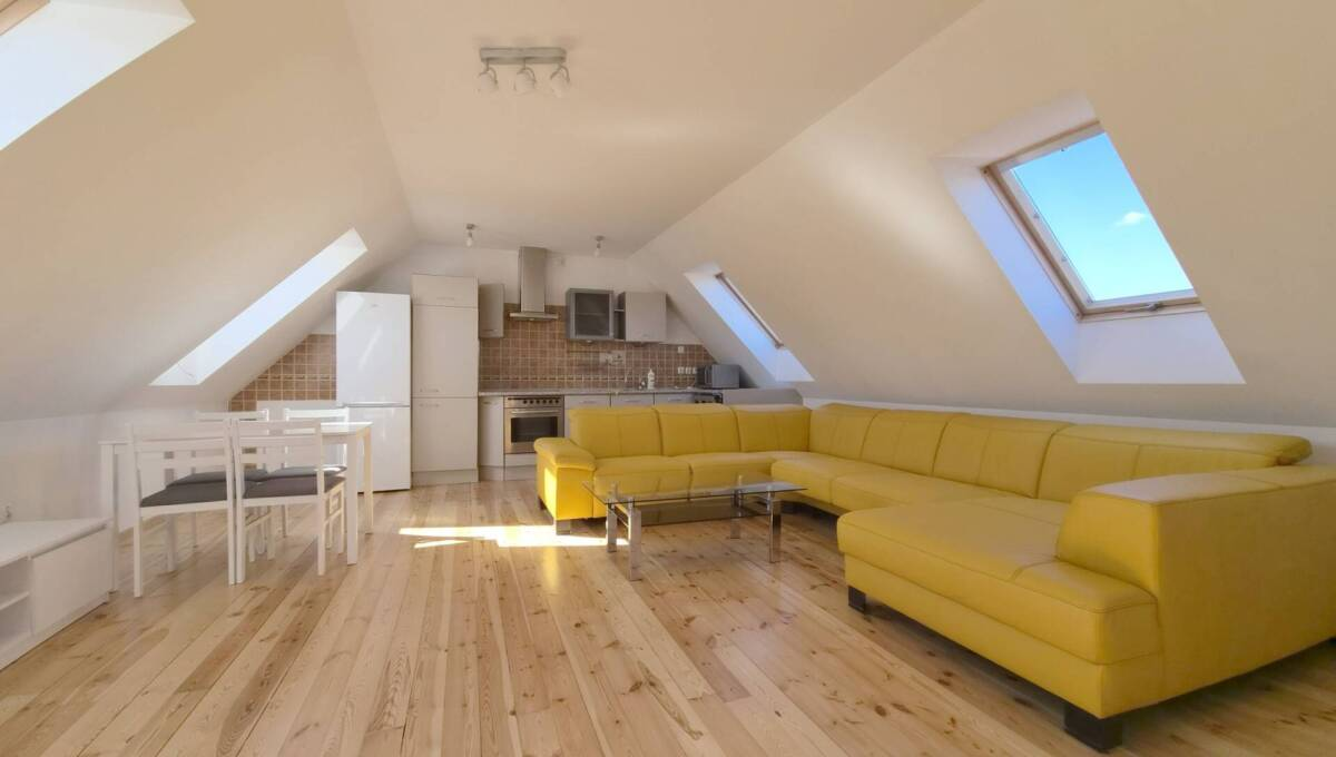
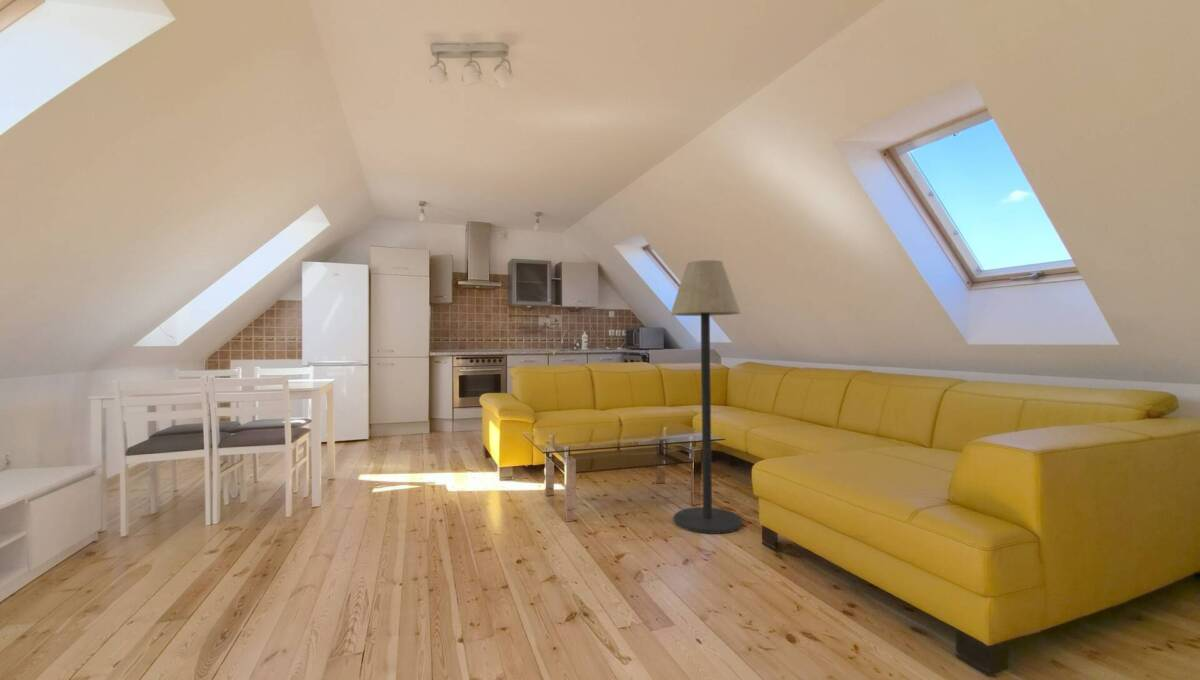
+ floor lamp [669,259,743,535]
